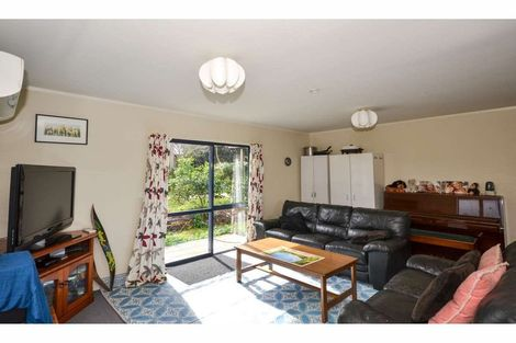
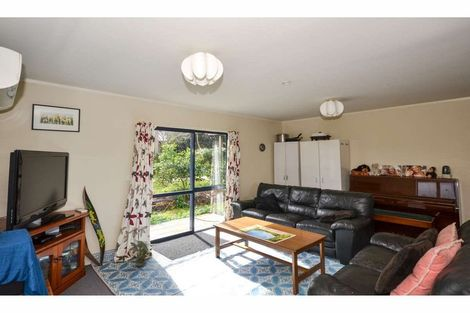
+ potted plant [125,238,153,267]
